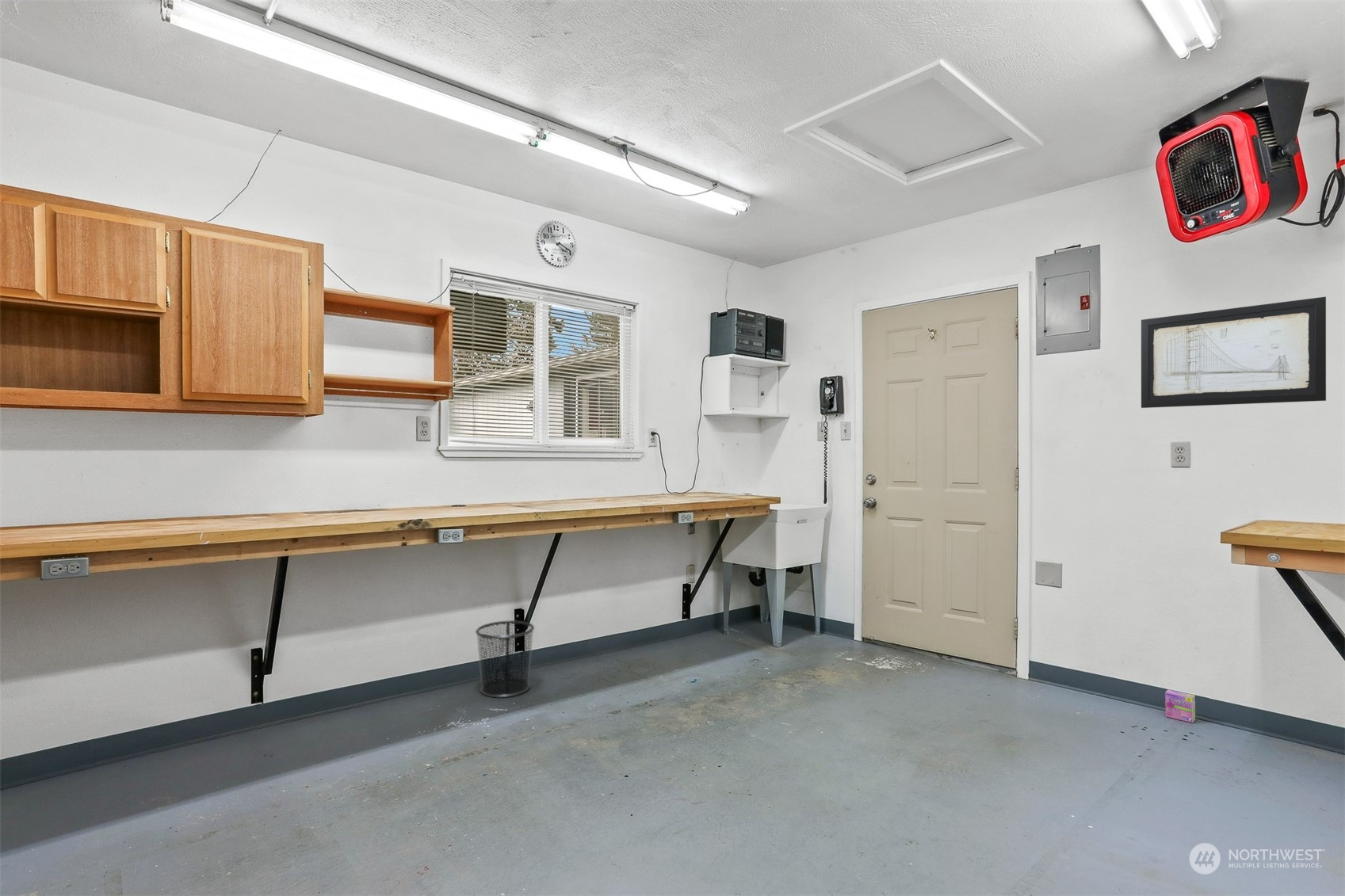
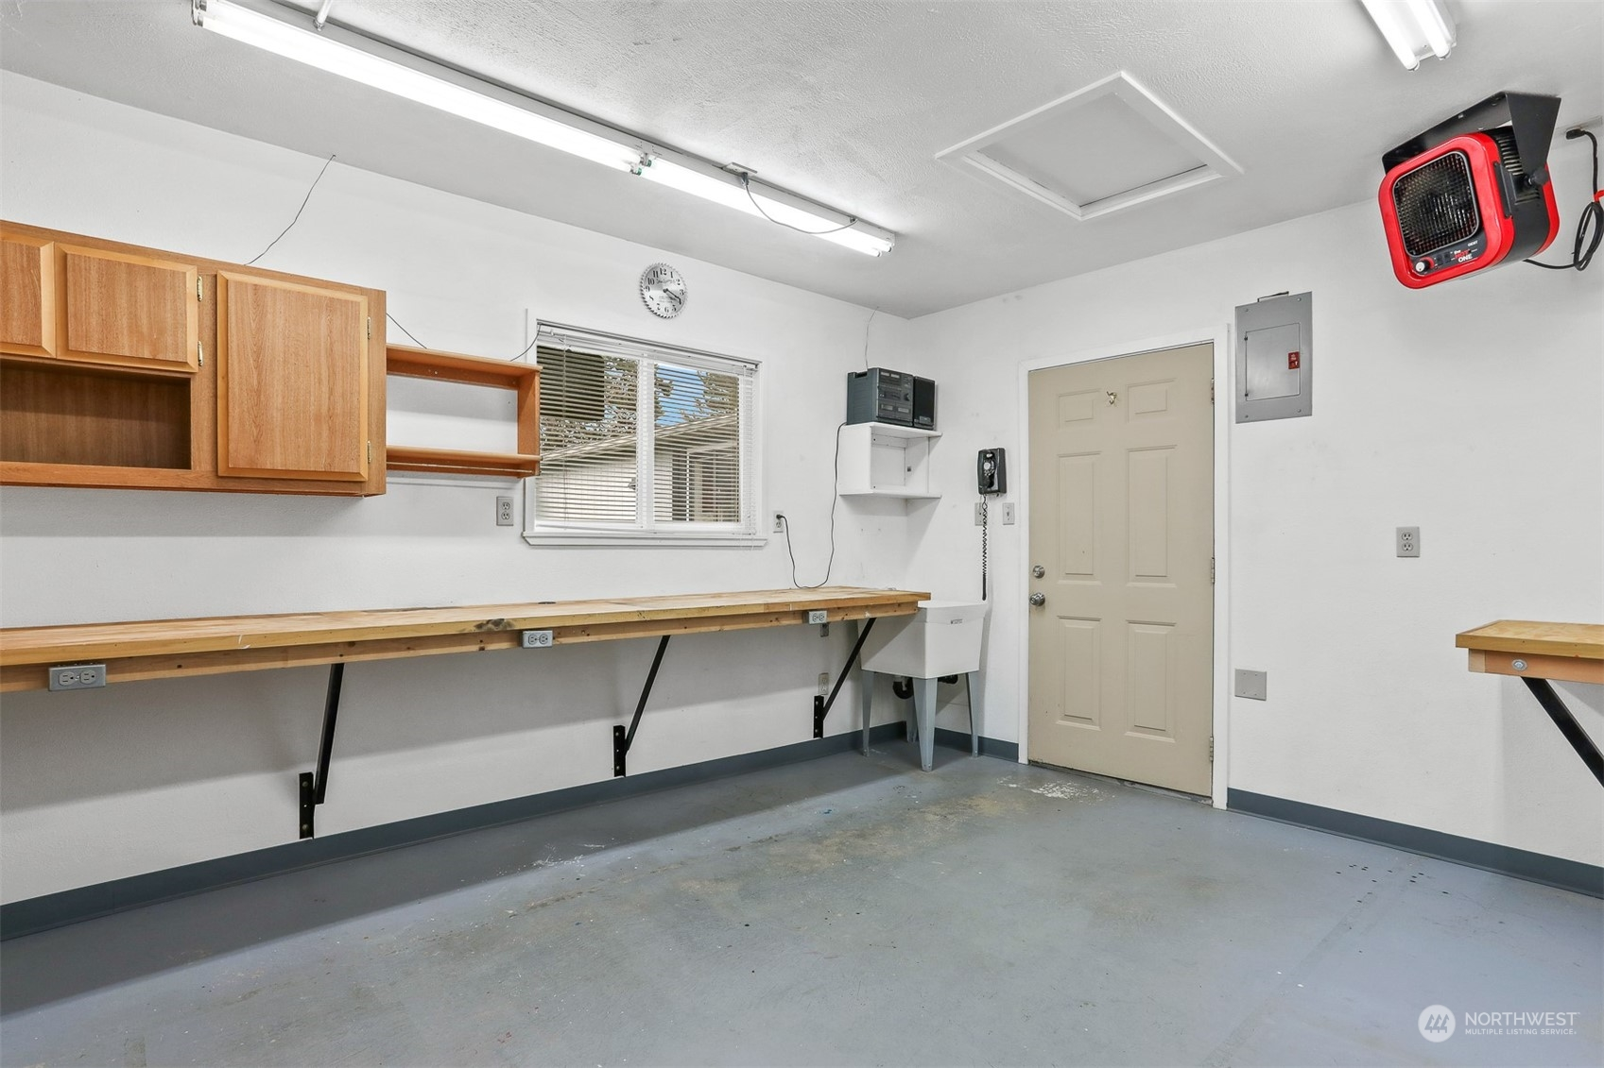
- waste bin [475,620,535,699]
- wall art [1141,295,1327,409]
- box [1164,688,1196,723]
